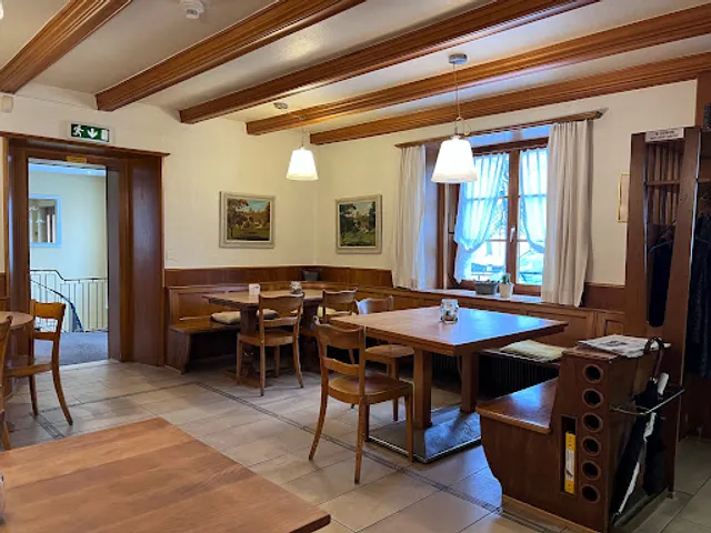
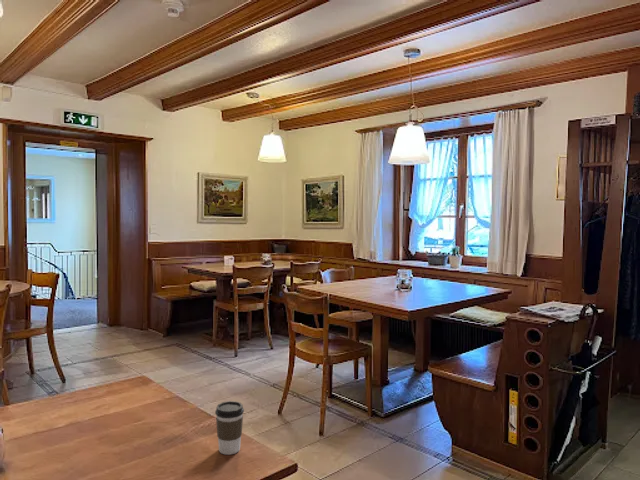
+ coffee cup [214,400,245,456]
